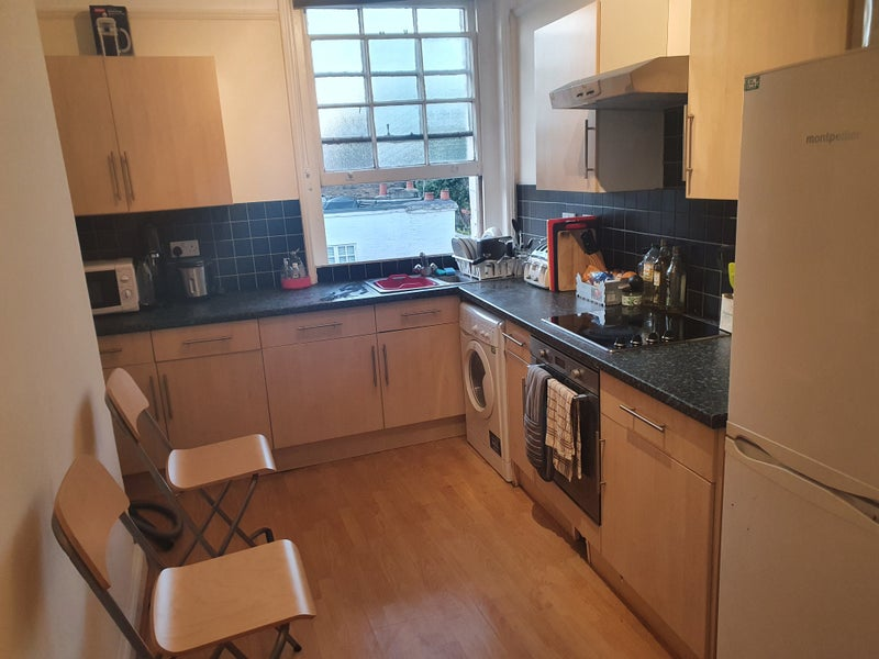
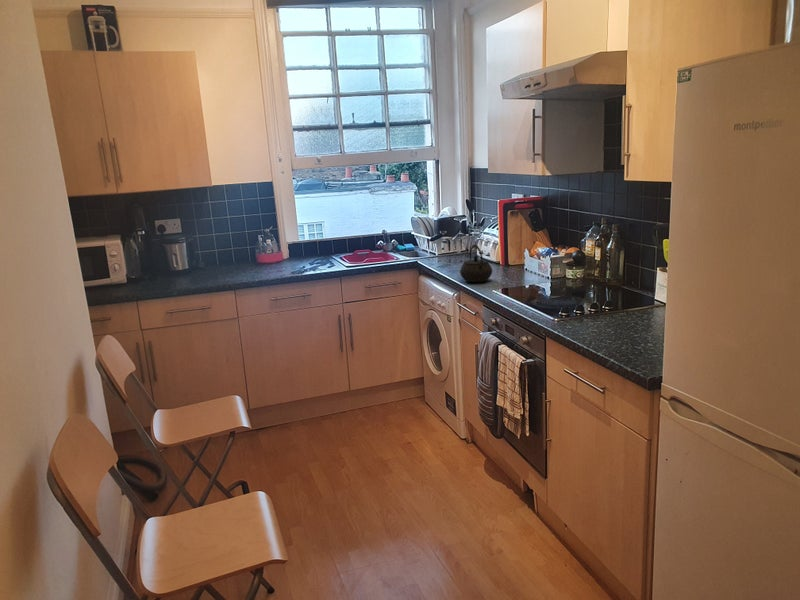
+ kettle [459,244,493,283]
